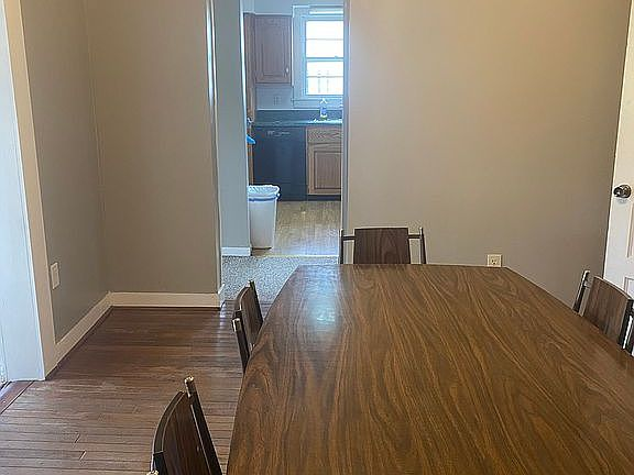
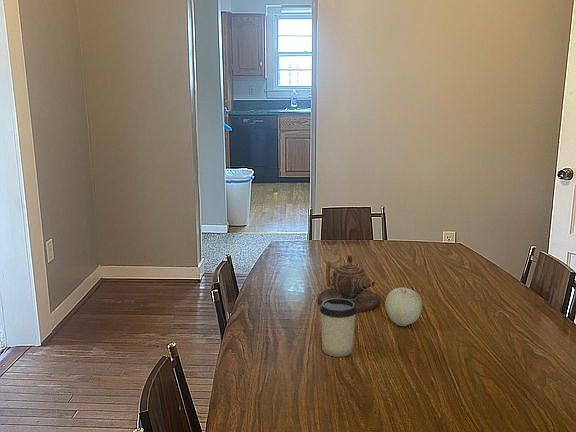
+ teapot [317,255,381,313]
+ cup [319,298,358,358]
+ fruit [384,287,423,327]
